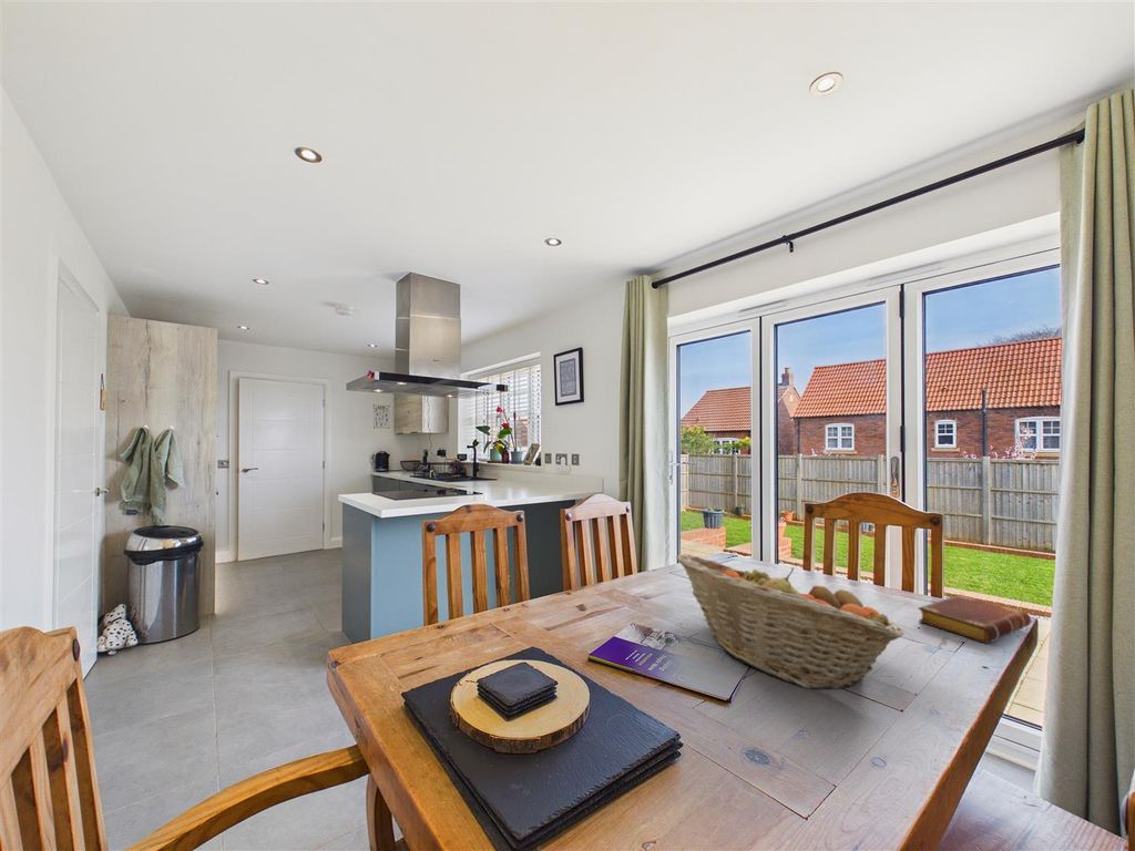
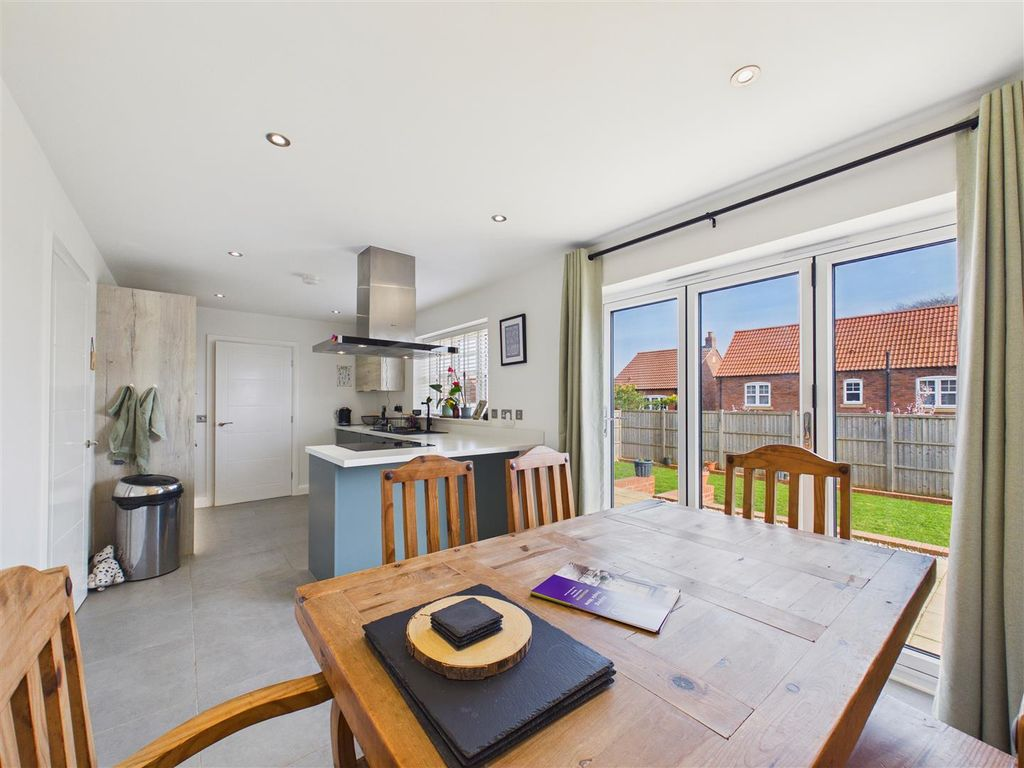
- book [917,594,1032,644]
- fruit basket [675,553,904,690]
